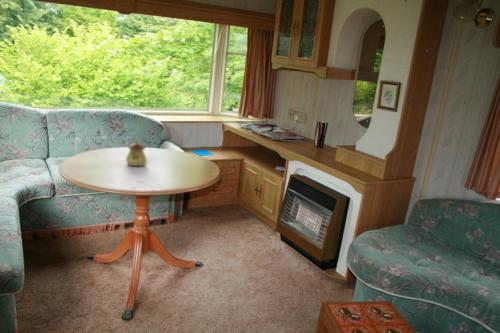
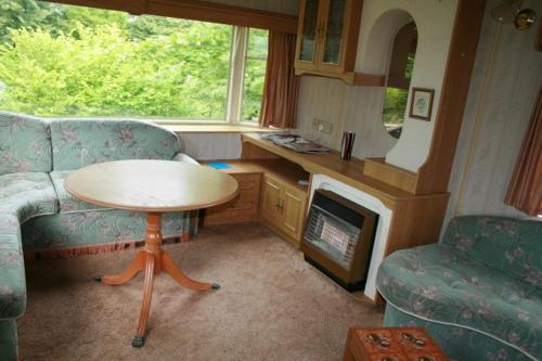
- teapot [125,139,148,167]
